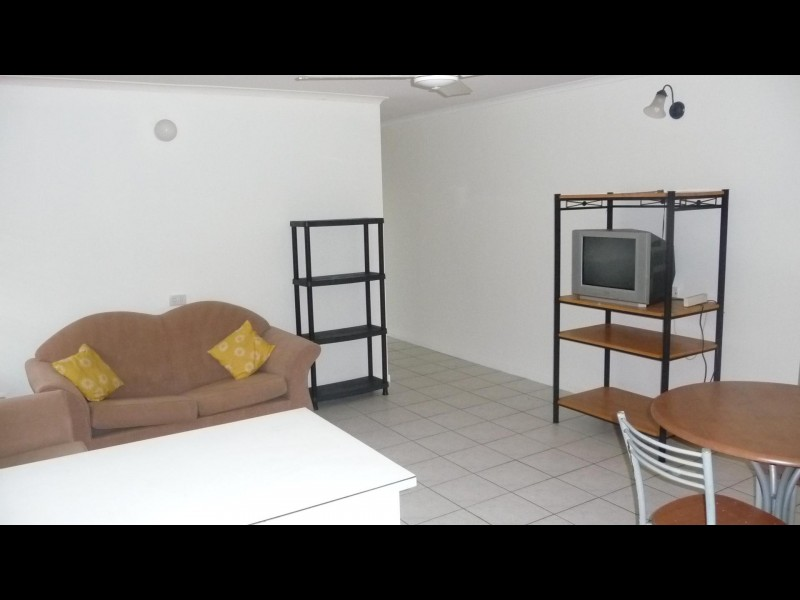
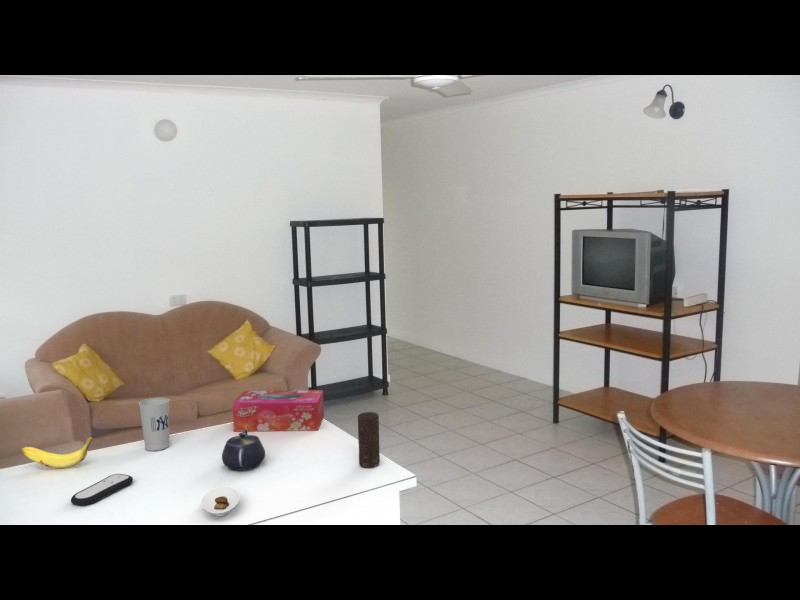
+ remote control [70,473,134,507]
+ saucer [200,486,241,517]
+ candle [357,411,381,469]
+ cup [138,397,171,452]
+ tissue box [231,389,325,433]
+ teapot [221,428,267,472]
+ banana [21,436,94,469]
